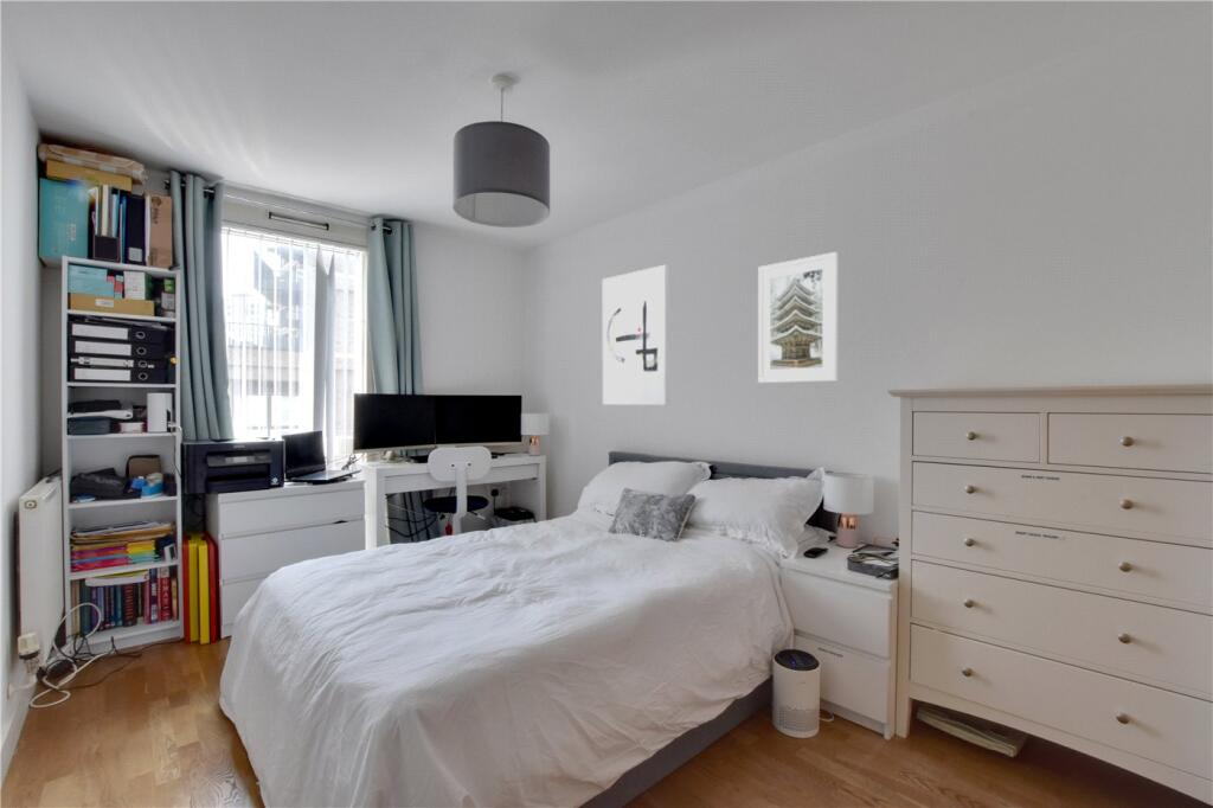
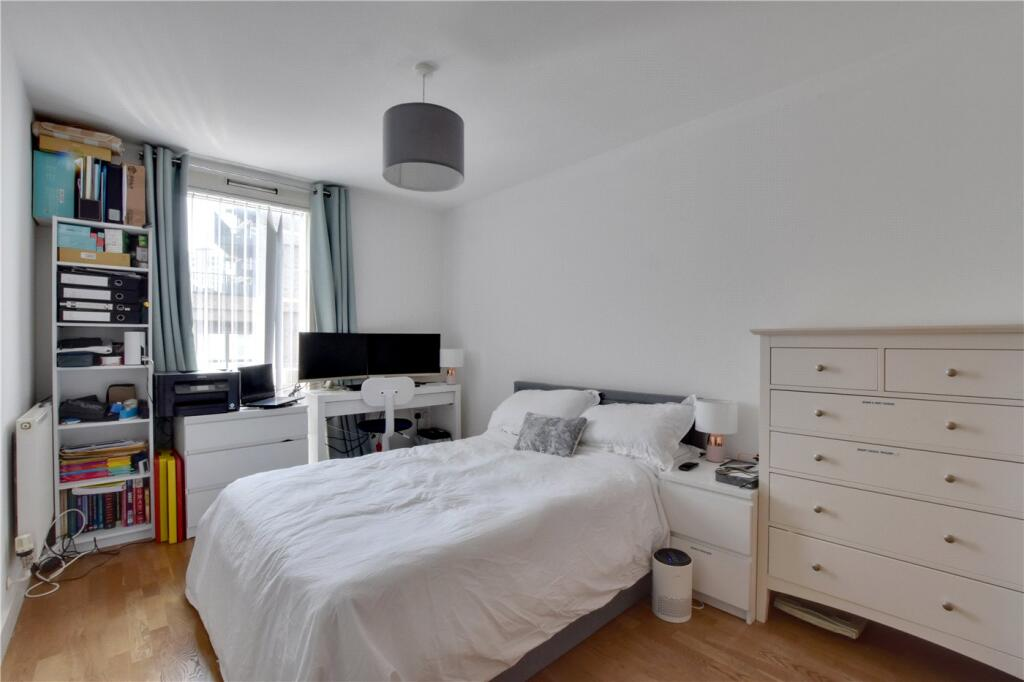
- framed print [757,251,839,384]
- wall art [602,264,670,406]
